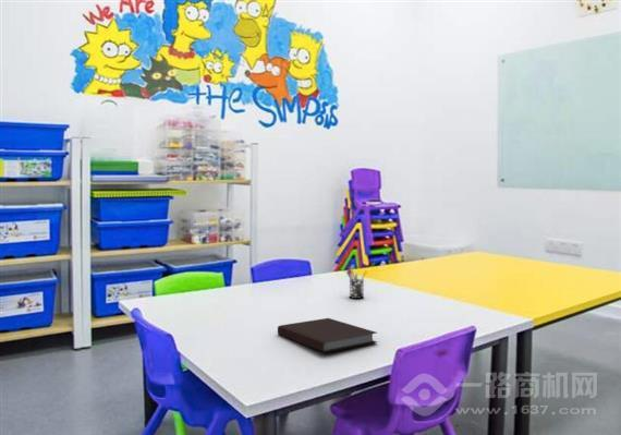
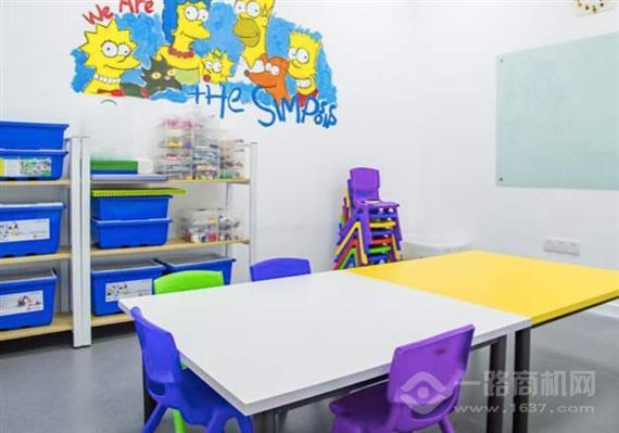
- pen holder [345,266,368,300]
- notebook [277,317,378,353]
